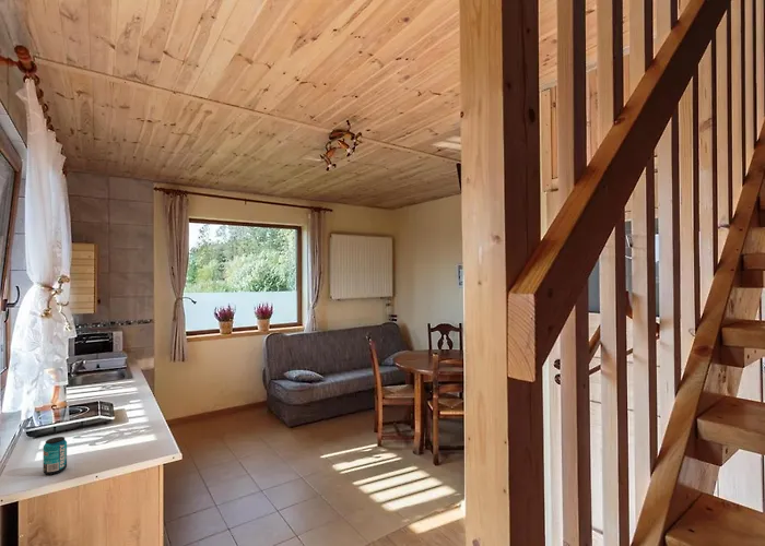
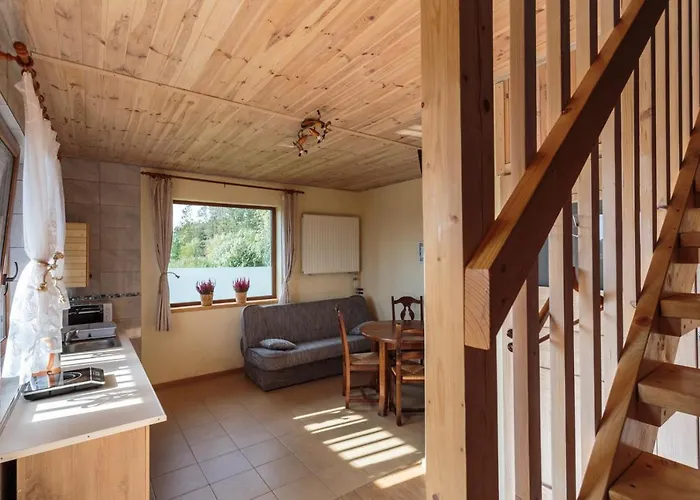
- beverage can [43,436,68,476]
